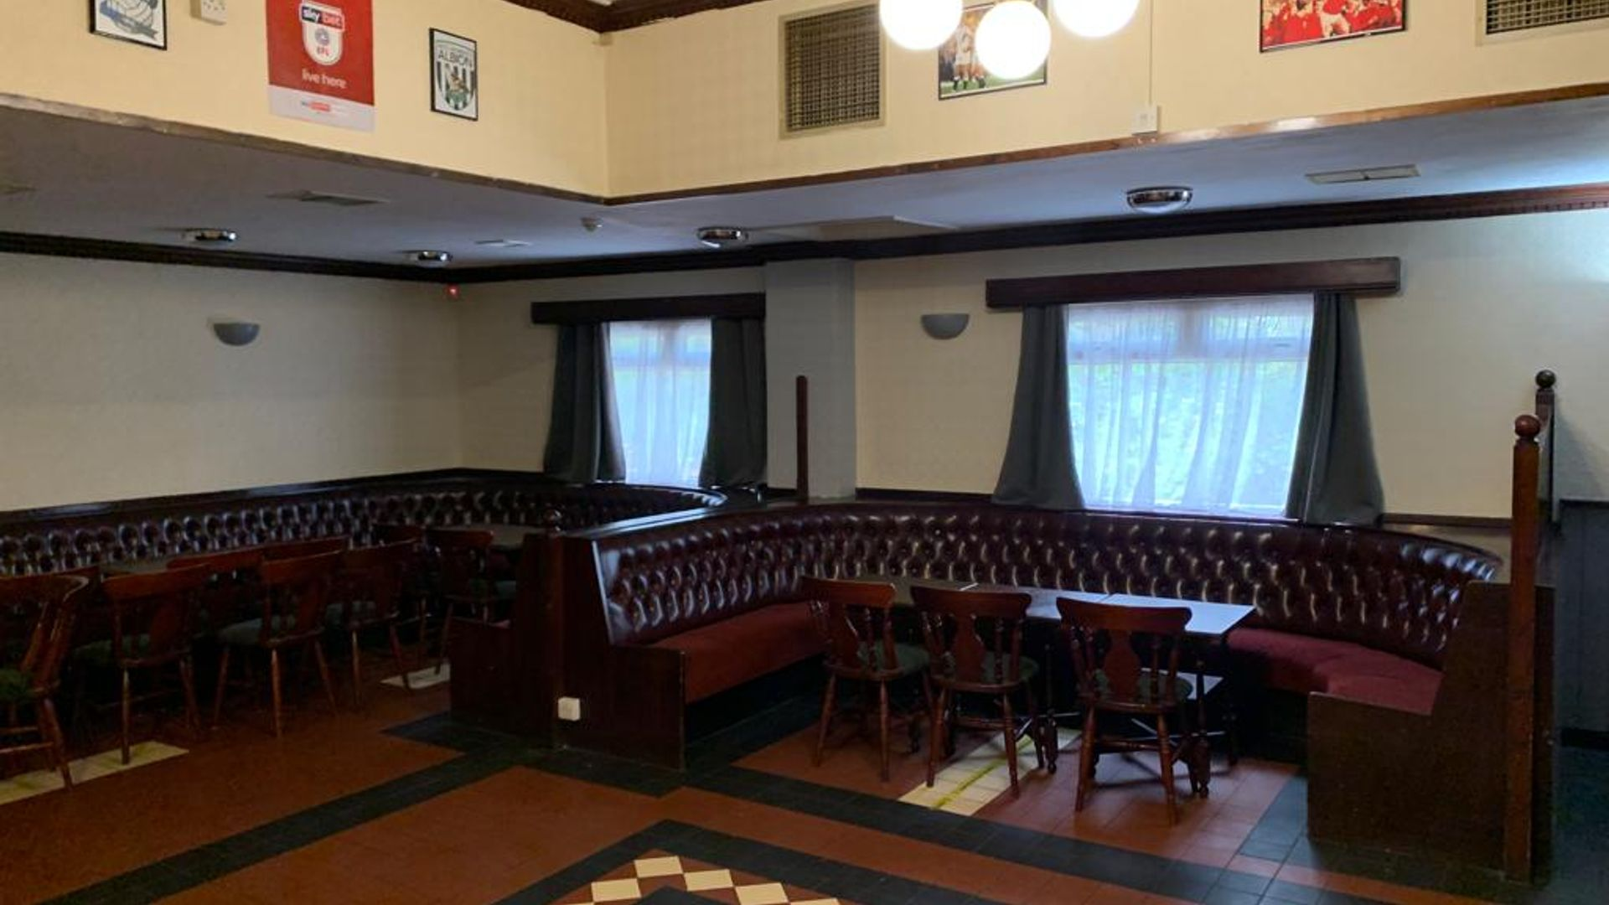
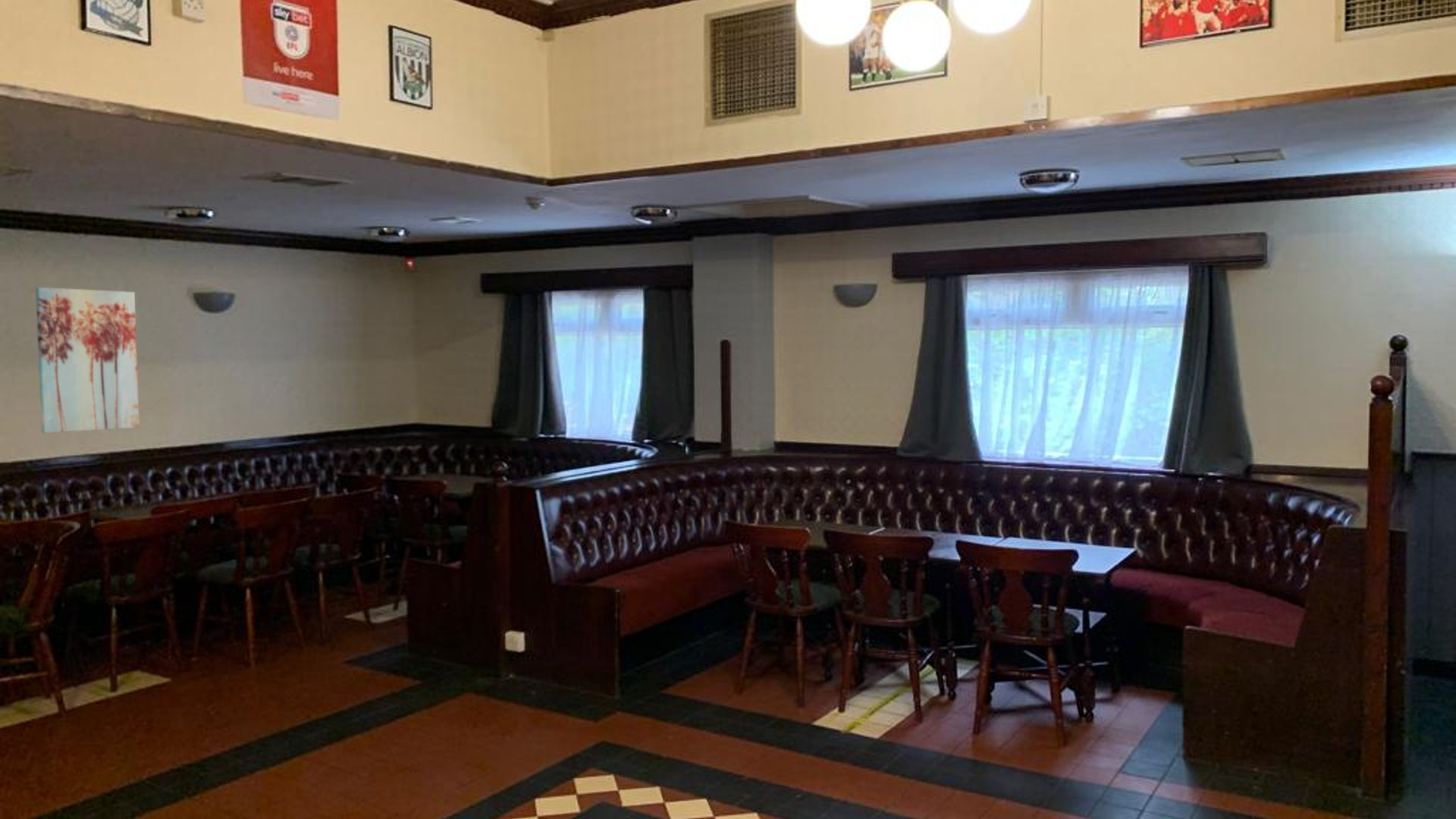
+ wall art [35,287,140,434]
